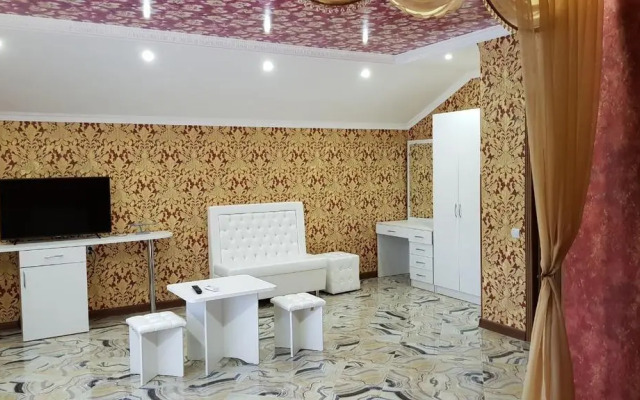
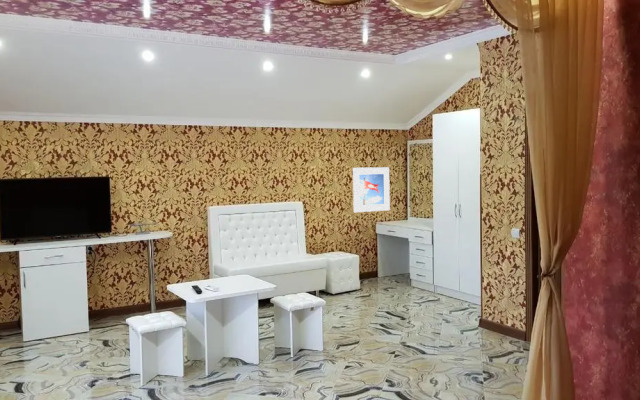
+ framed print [352,166,391,213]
